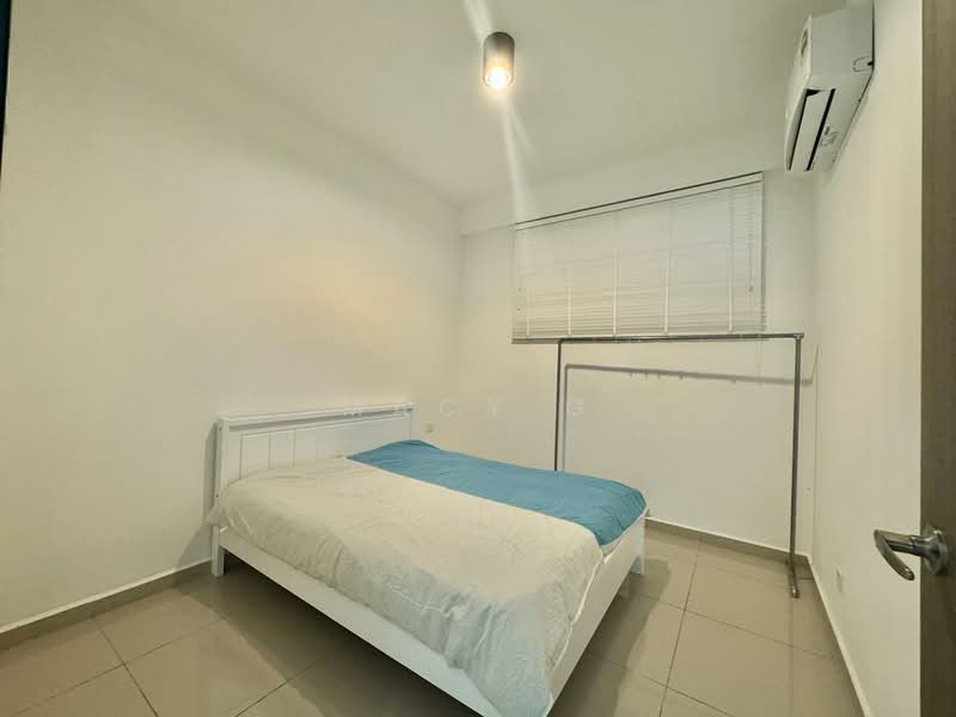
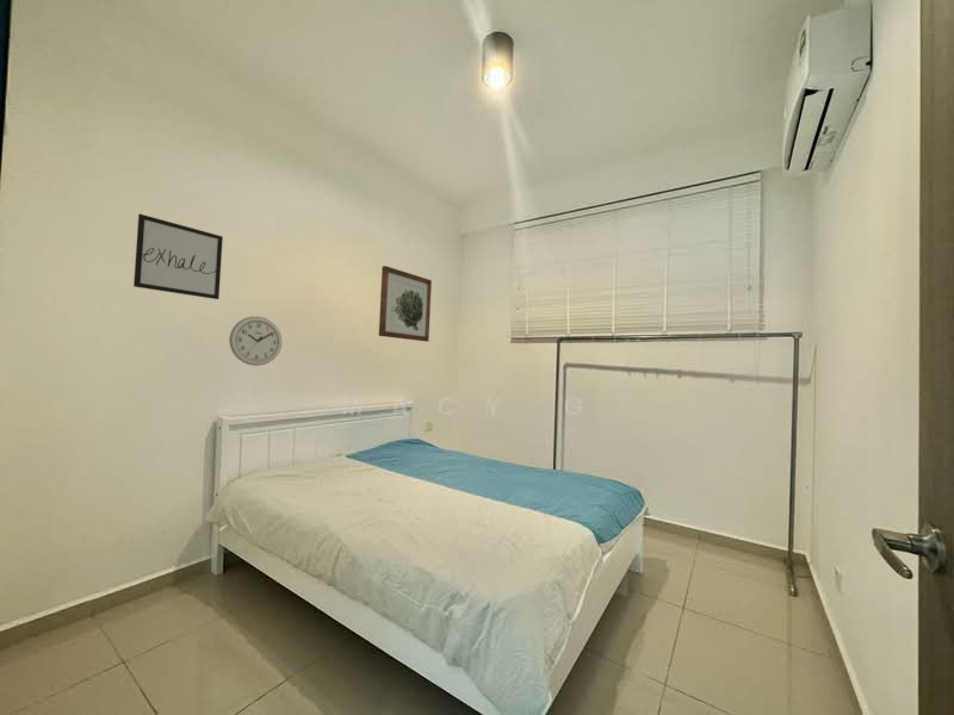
+ wall art [378,265,433,342]
+ wall clock [228,316,283,367]
+ wall art [132,213,224,300]
